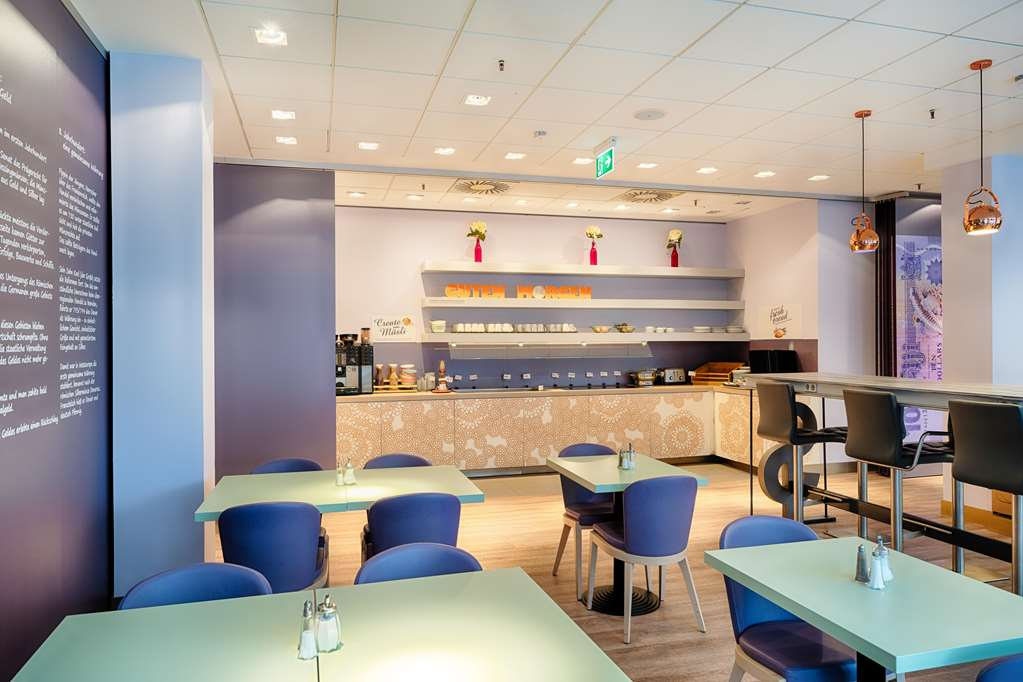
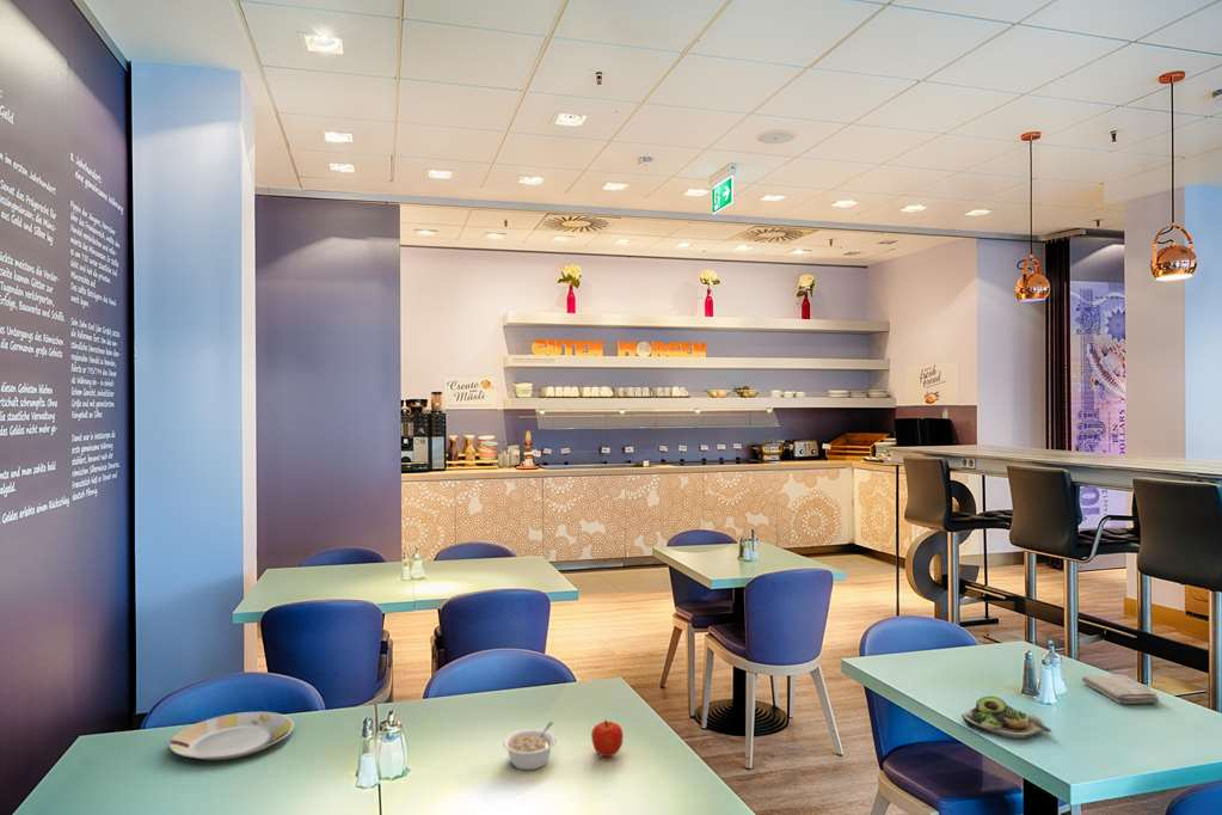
+ plate [168,711,295,761]
+ salad plate [960,695,1052,740]
+ washcloth [1080,673,1161,705]
+ legume [502,721,558,771]
+ fruit [590,719,625,758]
